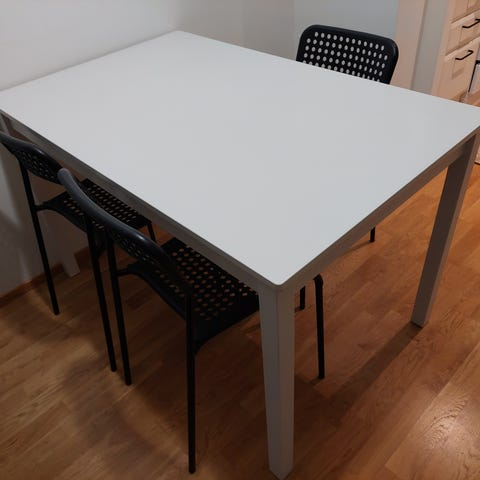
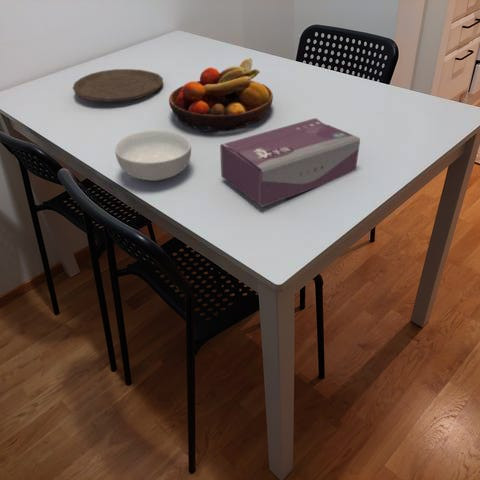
+ plate [72,68,164,103]
+ tissue box [219,117,361,208]
+ fruit bowl [168,57,274,133]
+ cereal bowl [114,129,192,182]
